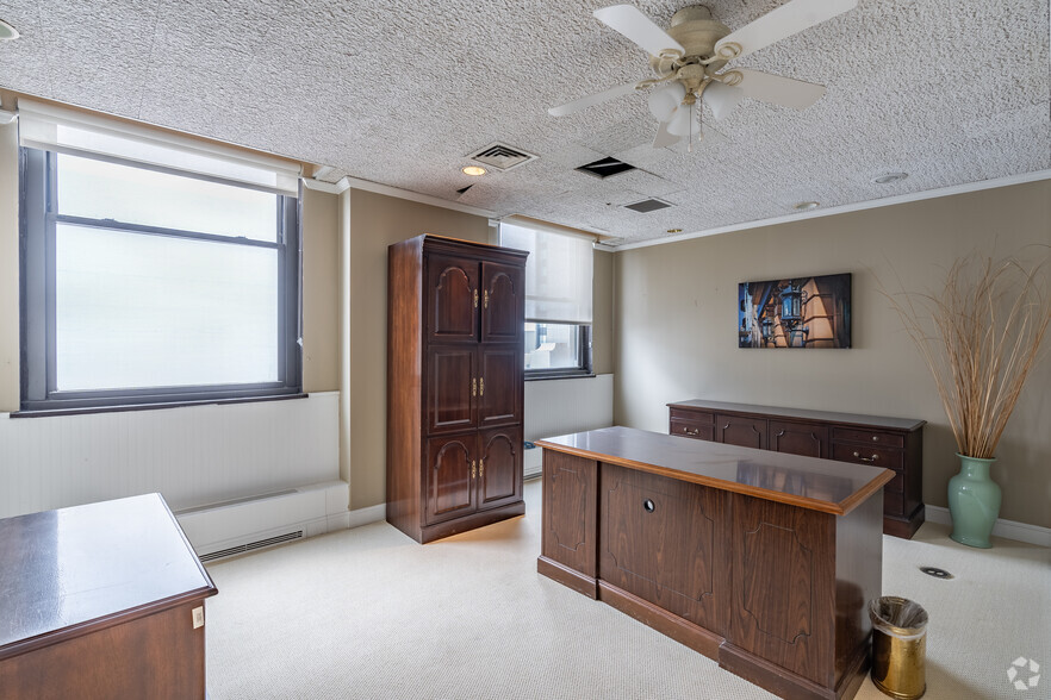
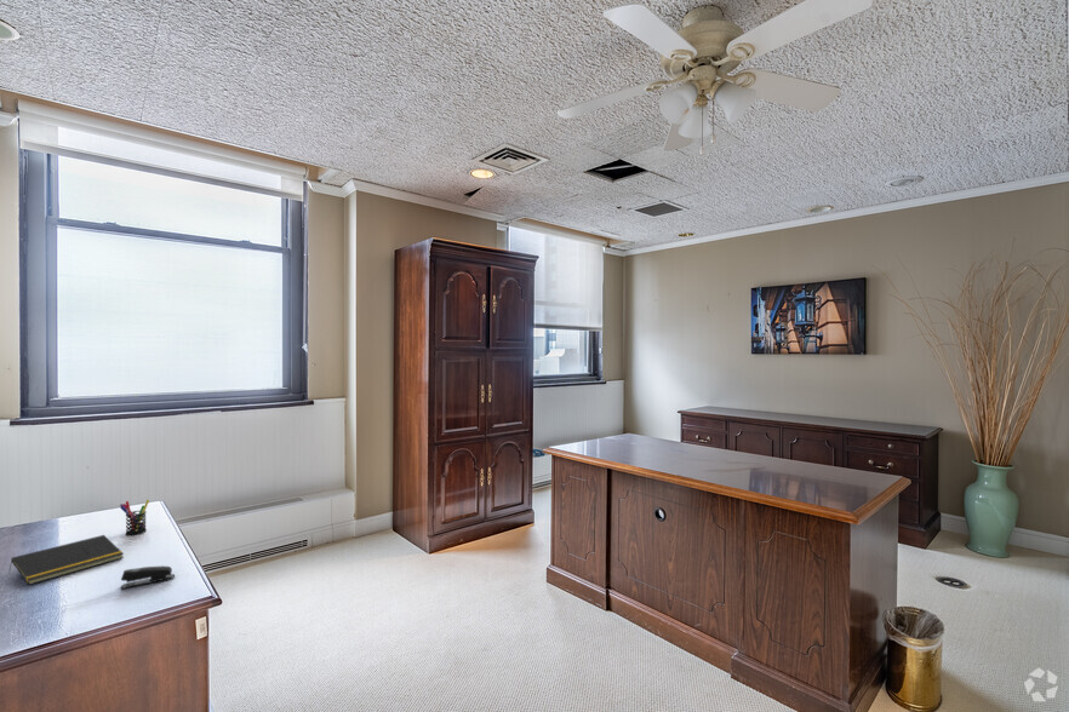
+ pen holder [119,499,150,536]
+ stapler [120,565,176,590]
+ notepad [7,534,125,586]
